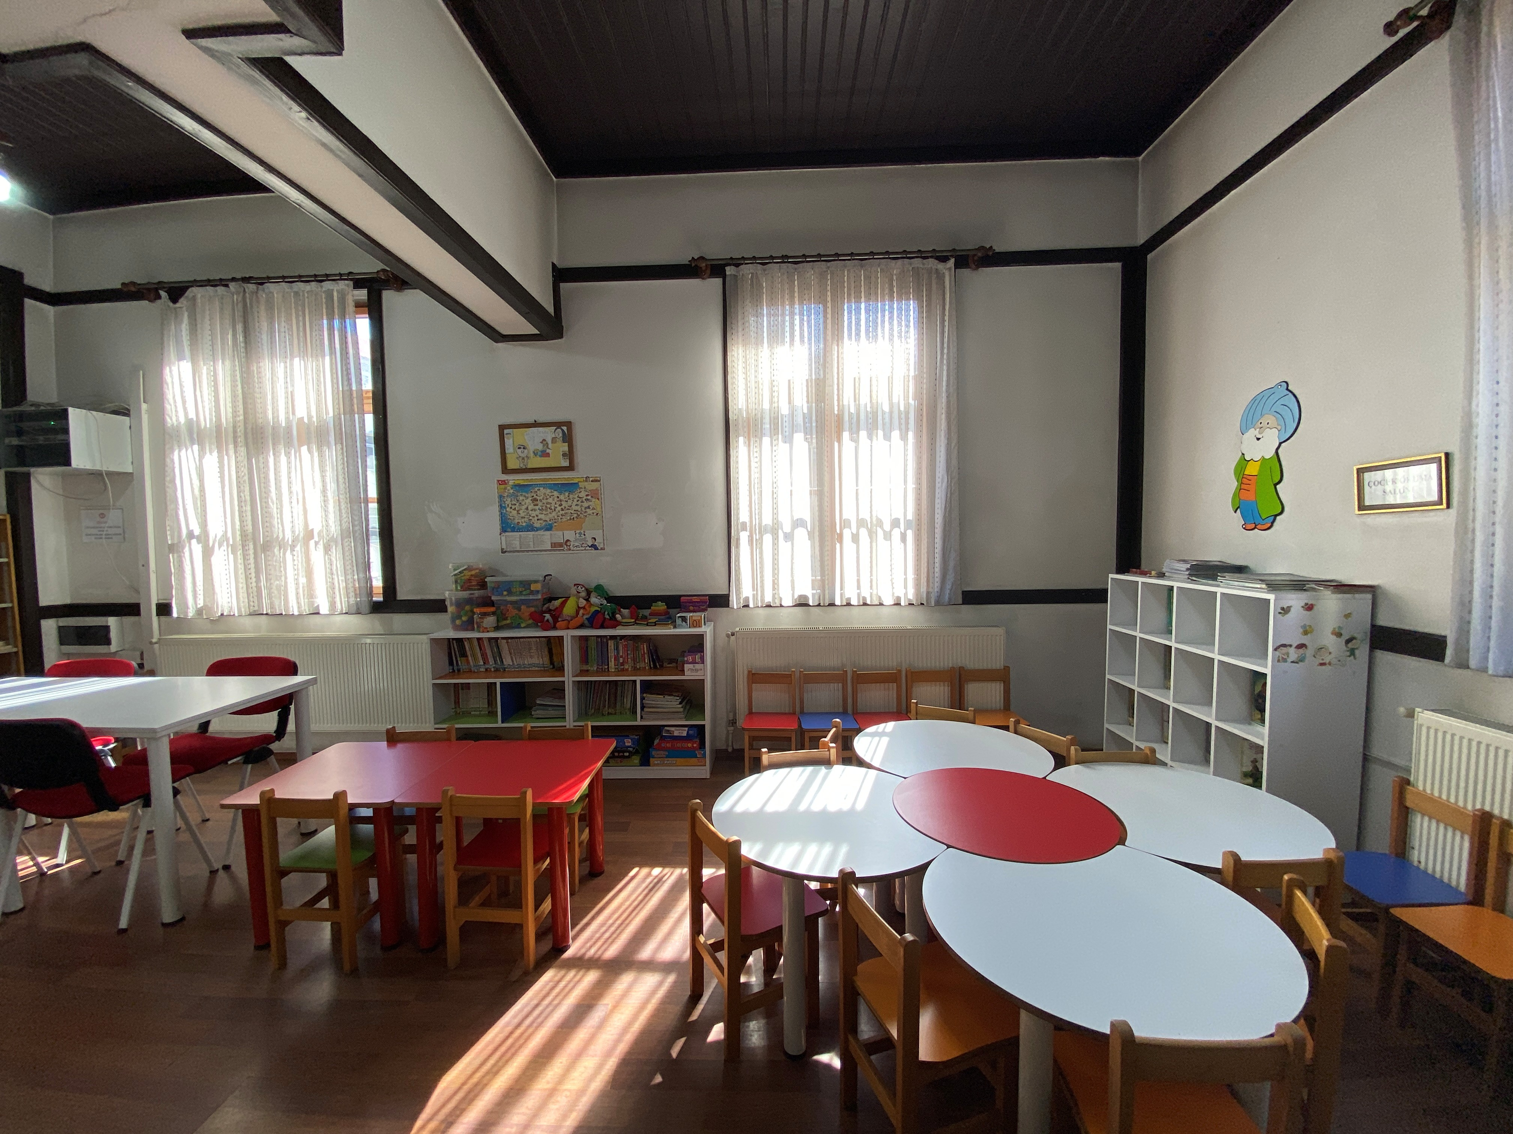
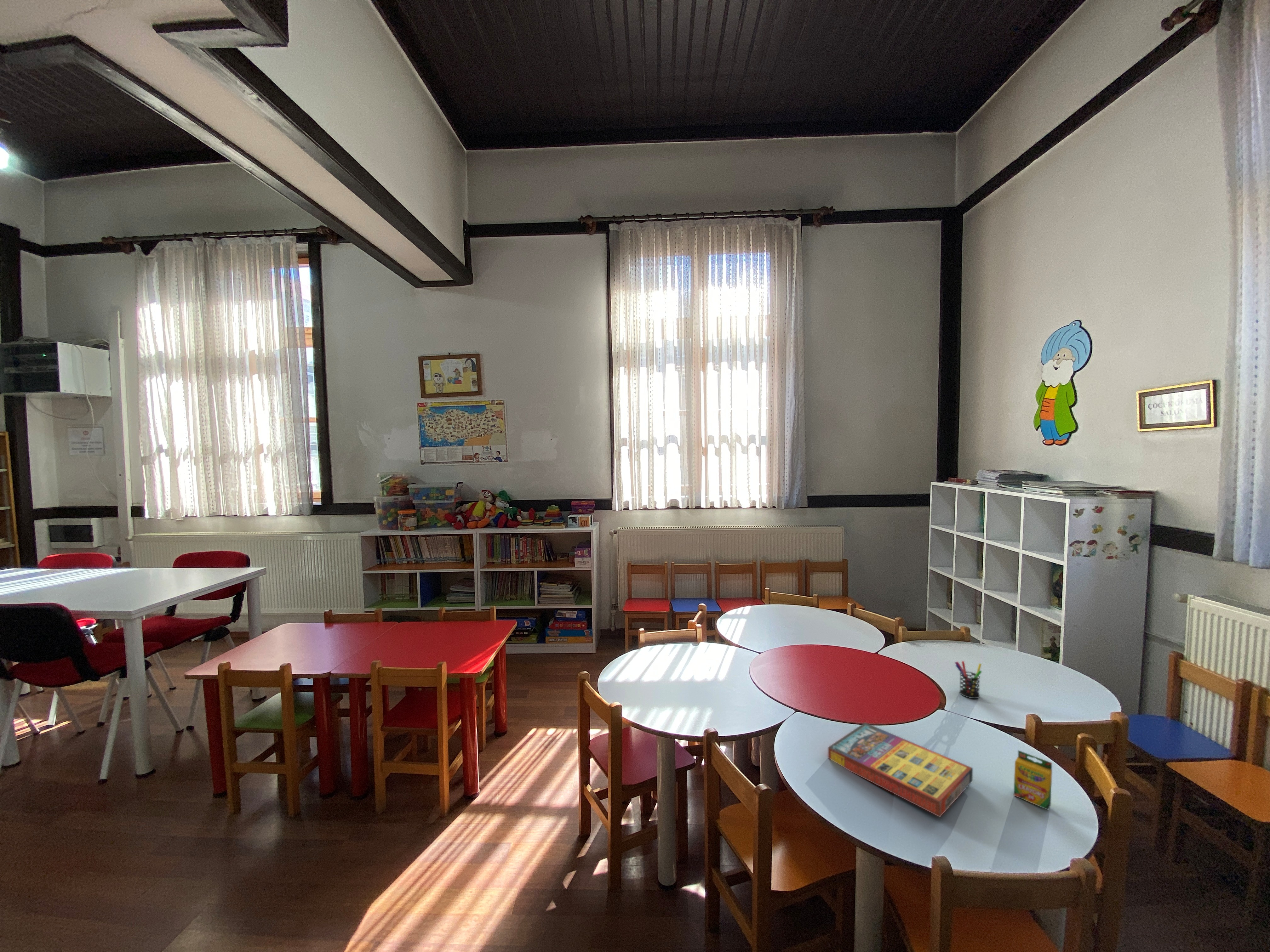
+ game compilation box [828,722,973,818]
+ crayon box [1013,750,1052,810]
+ pen holder [954,661,982,699]
